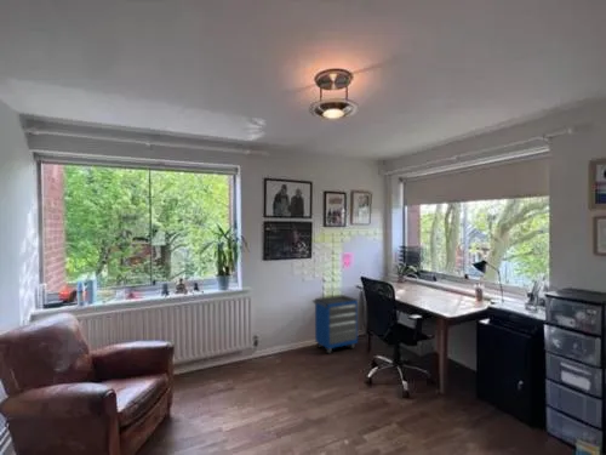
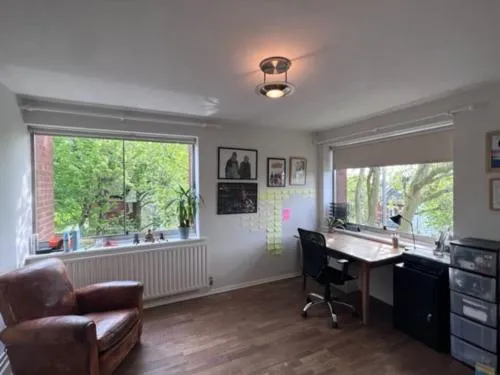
- cabinet [310,294,359,356]
